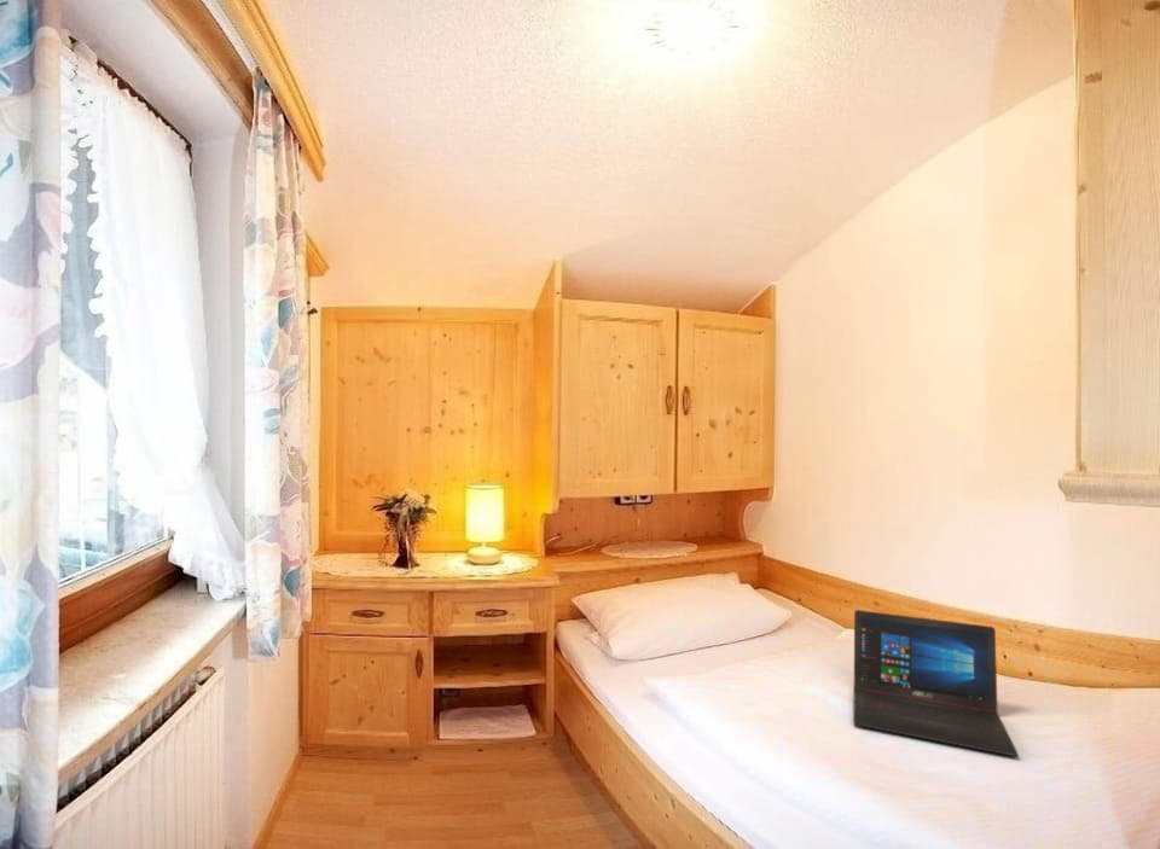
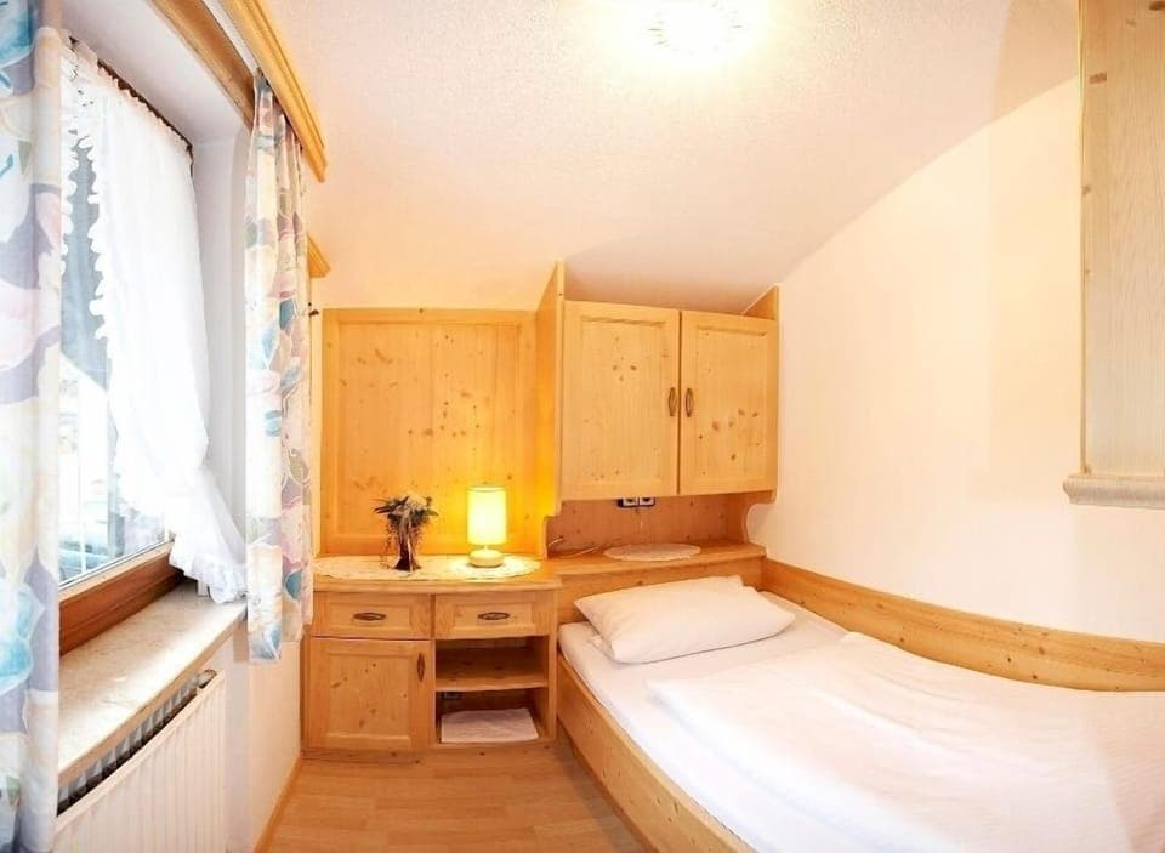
- laptop [852,609,1020,757]
